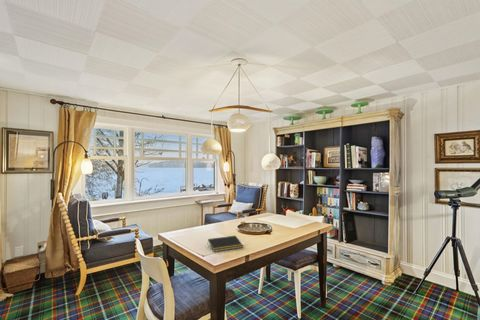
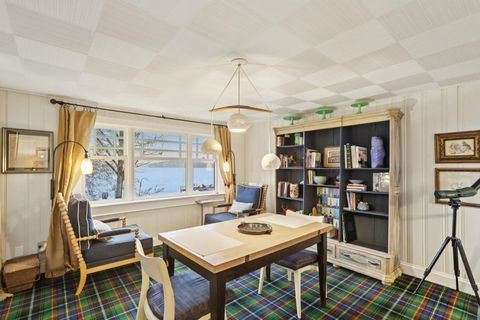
- notepad [207,235,244,253]
